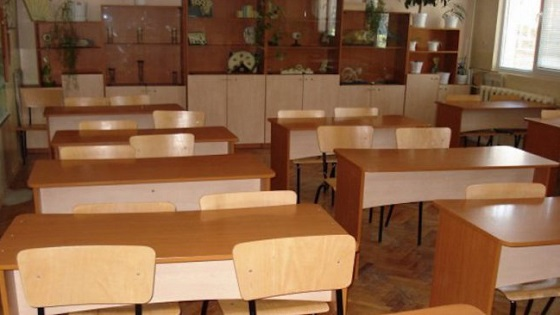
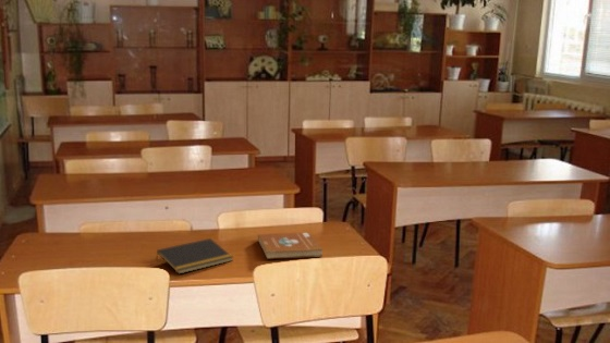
+ book [257,232,324,260]
+ notepad [155,237,234,275]
